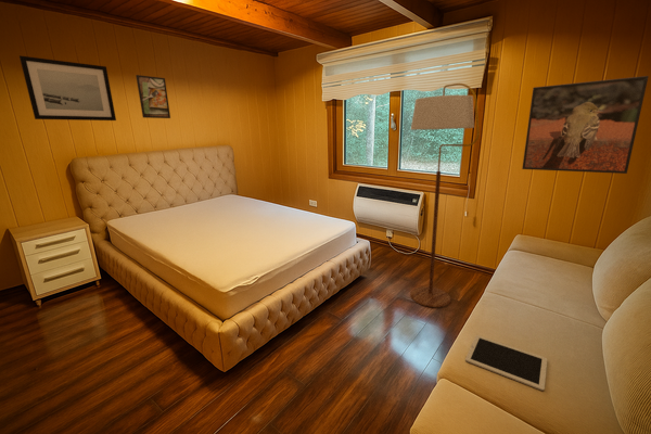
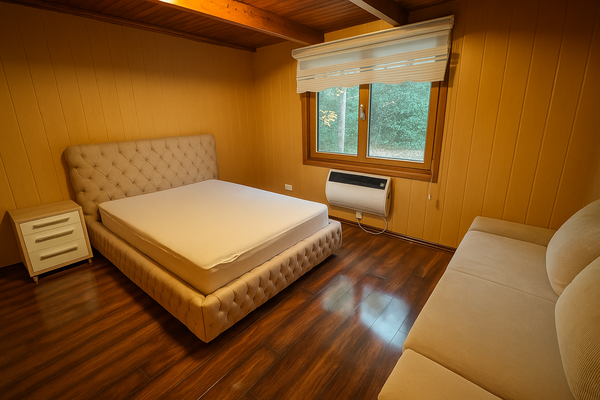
- floor lamp [409,82,481,308]
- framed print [521,75,649,175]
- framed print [135,74,171,119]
- wall art [18,55,117,122]
- tablet [464,334,548,392]
